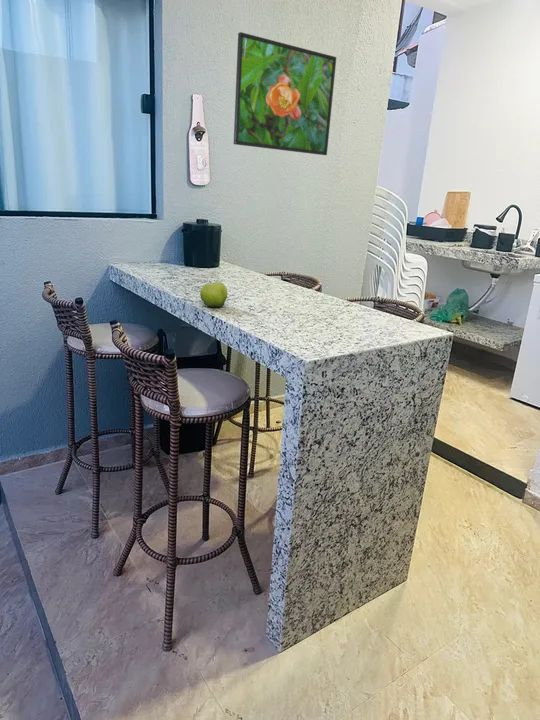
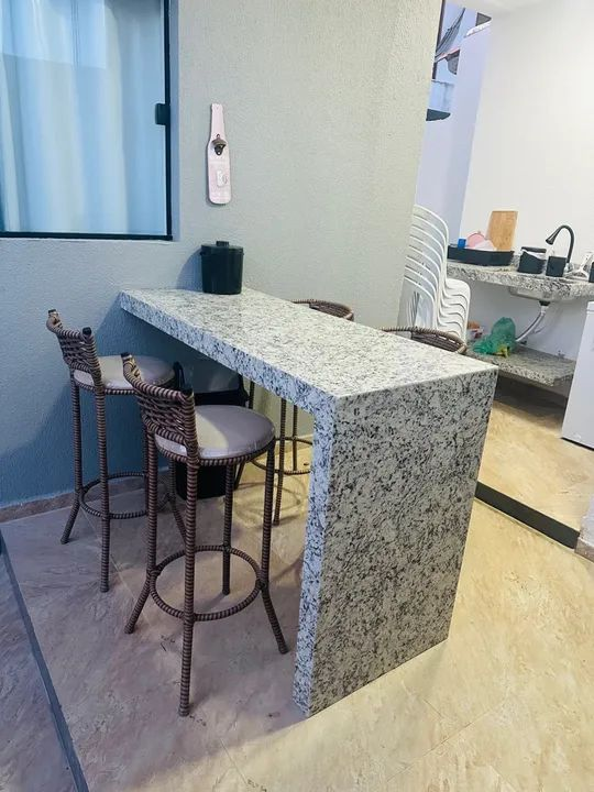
- fruit [199,280,228,308]
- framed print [233,31,337,156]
